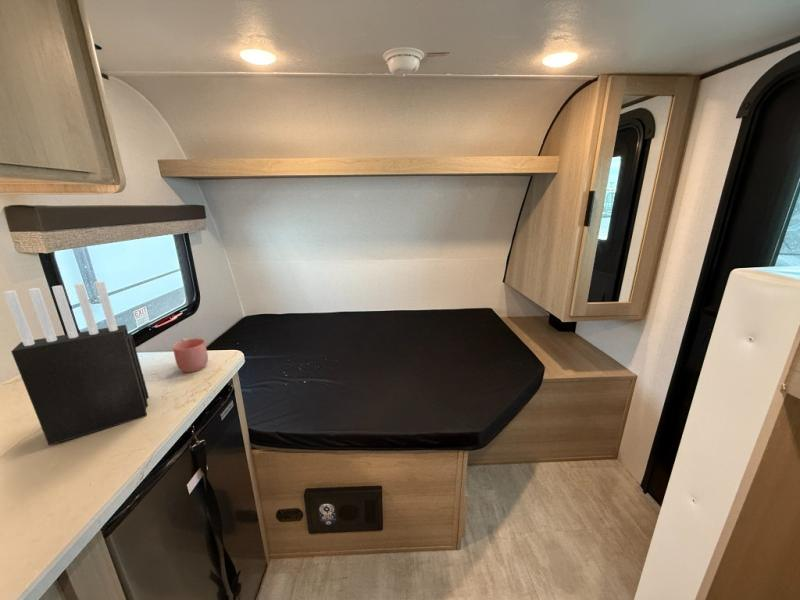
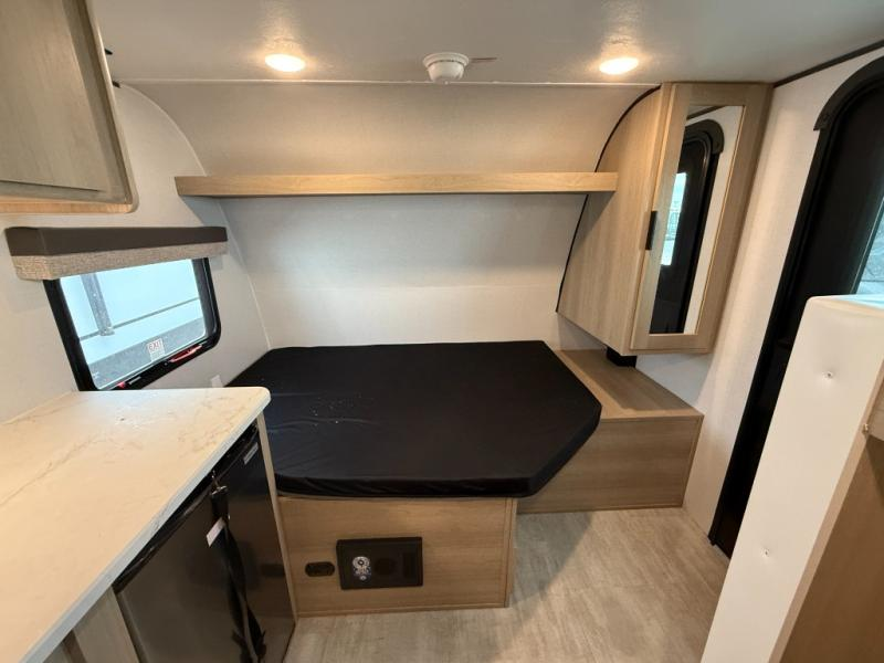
- knife block [3,280,150,446]
- mug [172,337,209,373]
